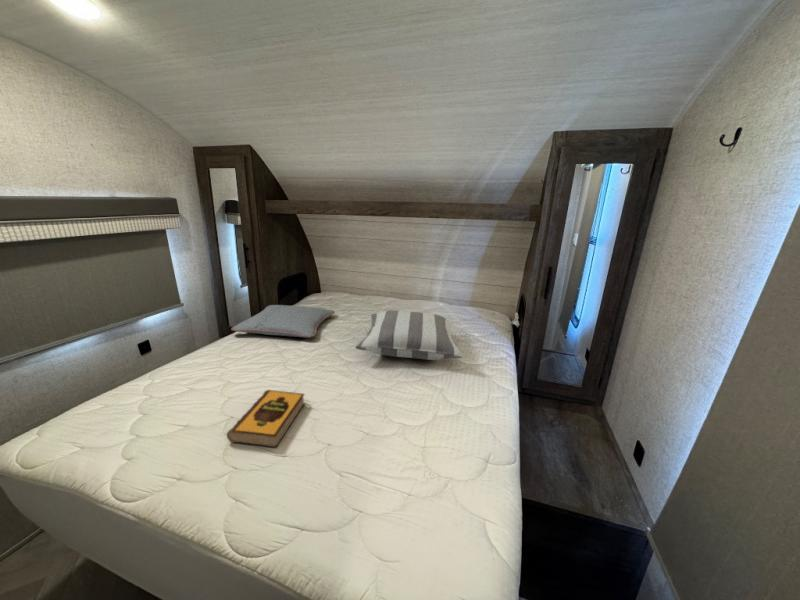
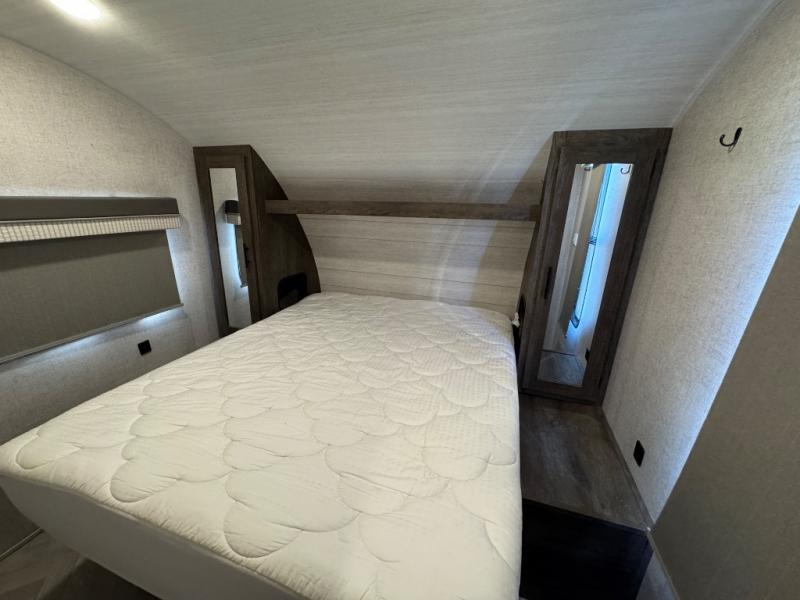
- hardback book [226,389,306,448]
- pillow [355,309,464,361]
- pillow [230,304,336,339]
